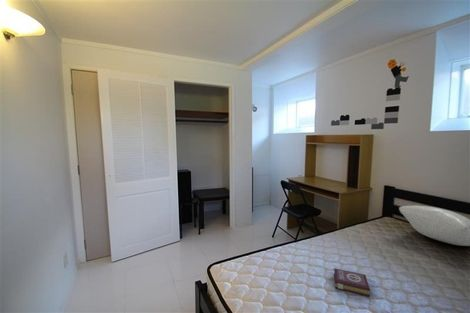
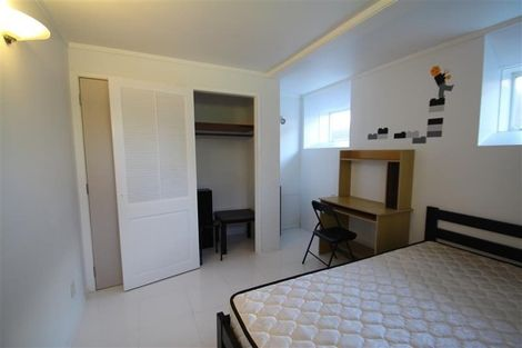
- book [333,267,371,298]
- pillow [398,205,470,247]
